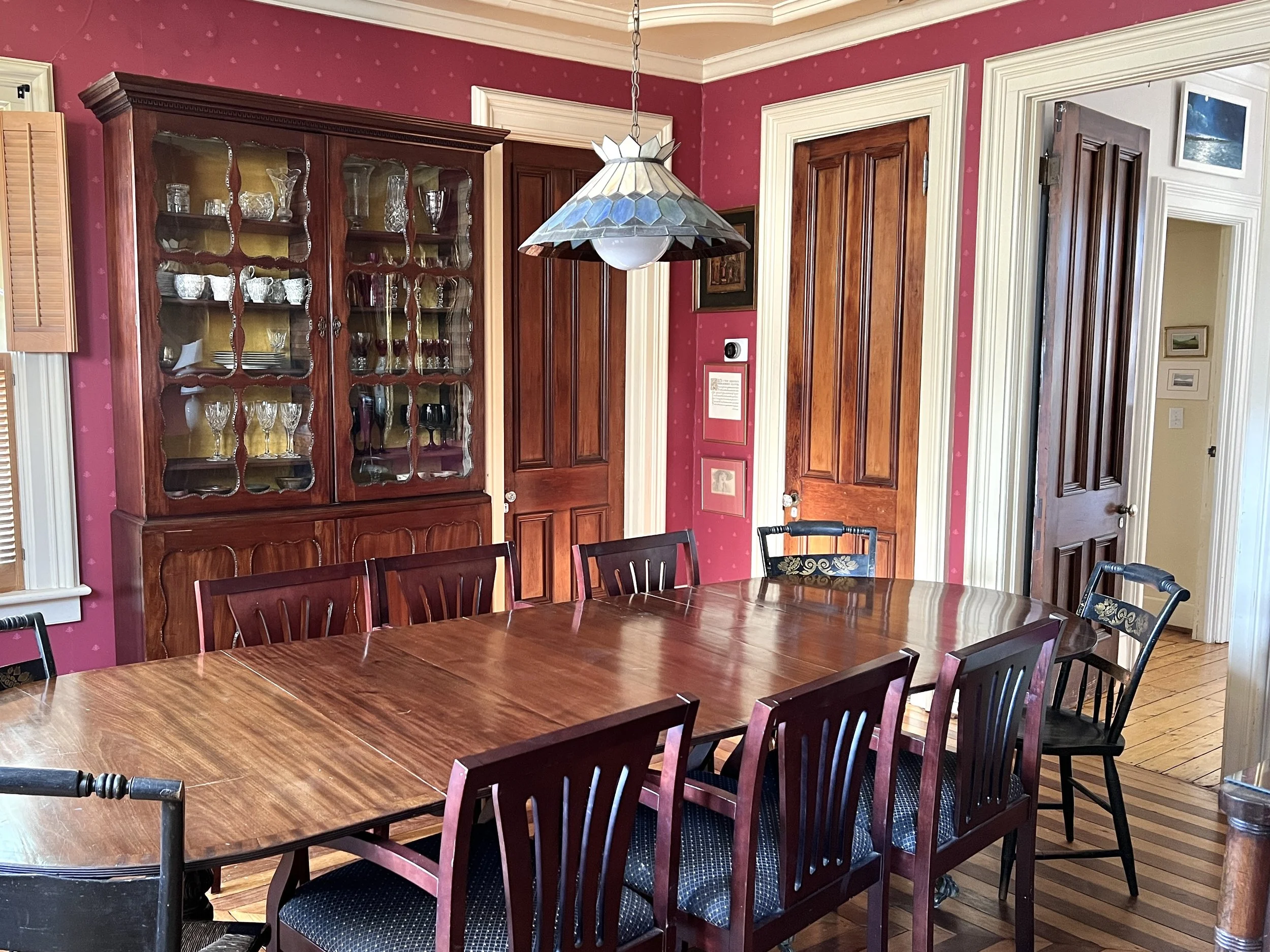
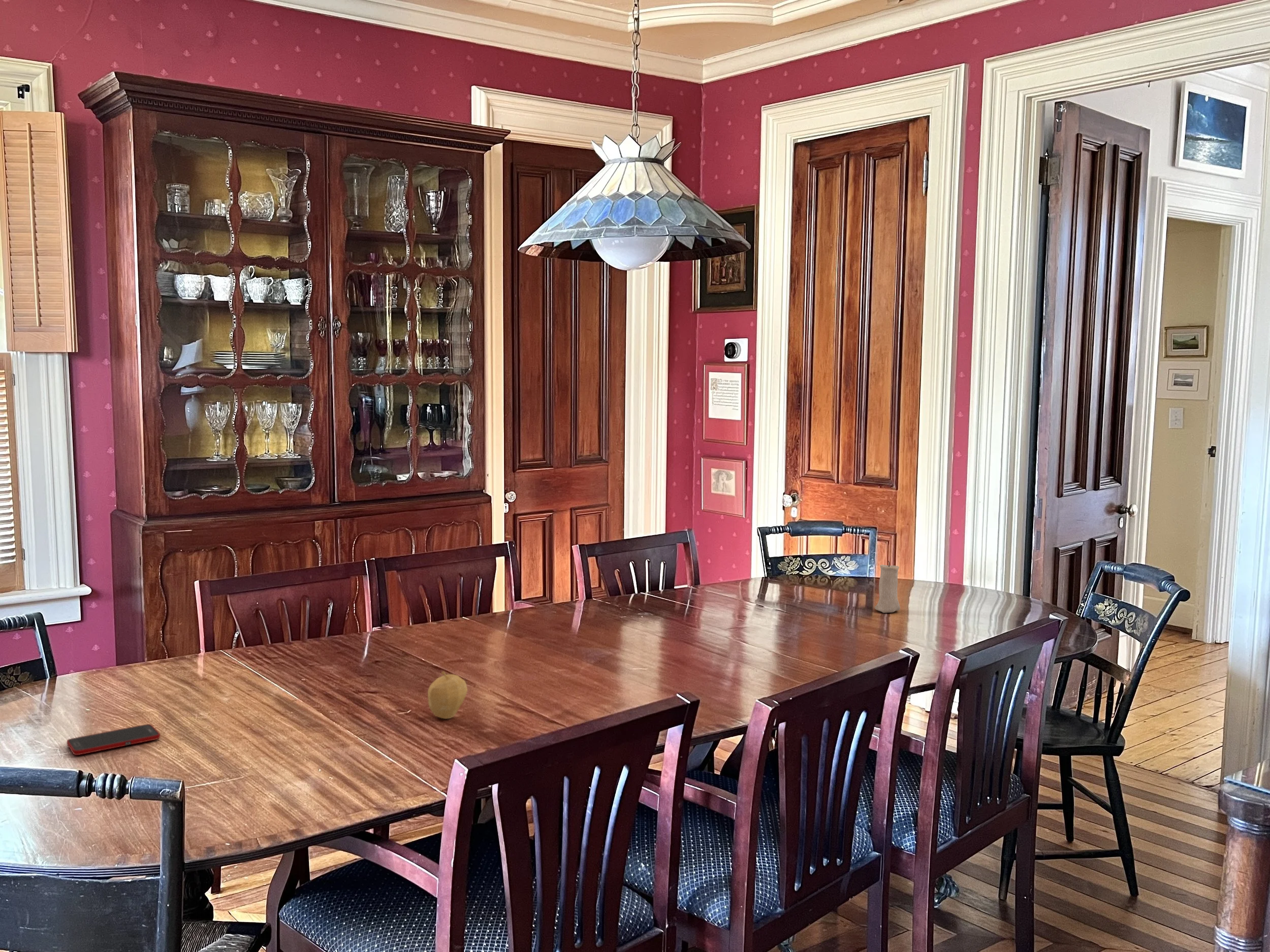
+ fruit [427,670,468,719]
+ cell phone [66,724,161,756]
+ candle [874,561,901,613]
